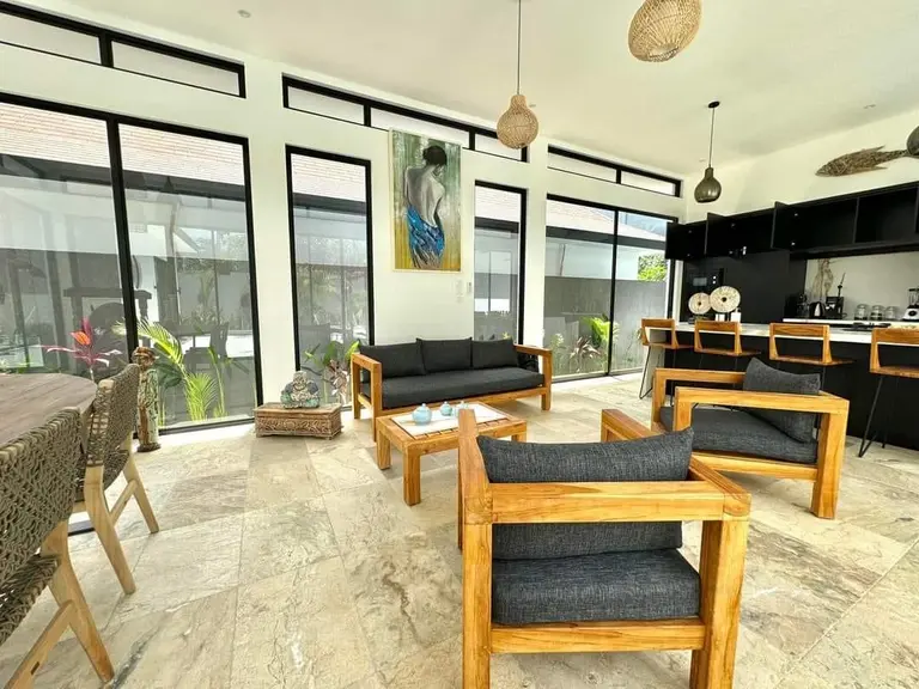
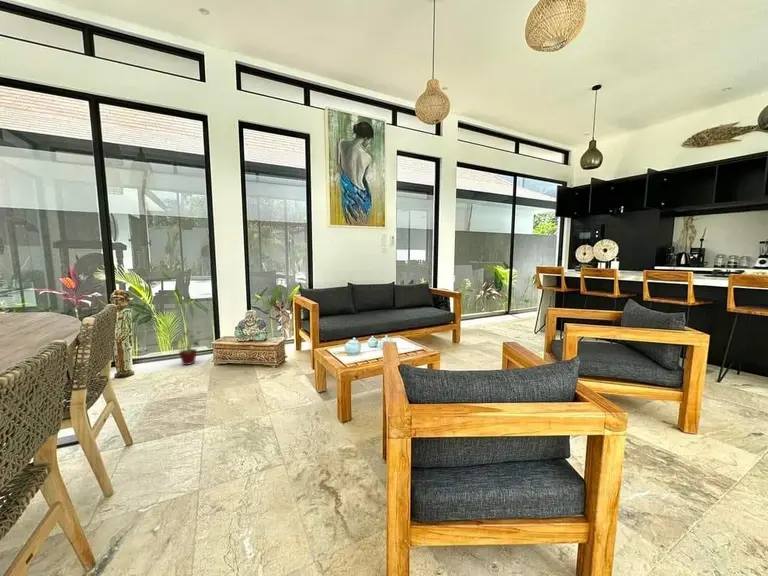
+ potted plant [173,329,204,366]
